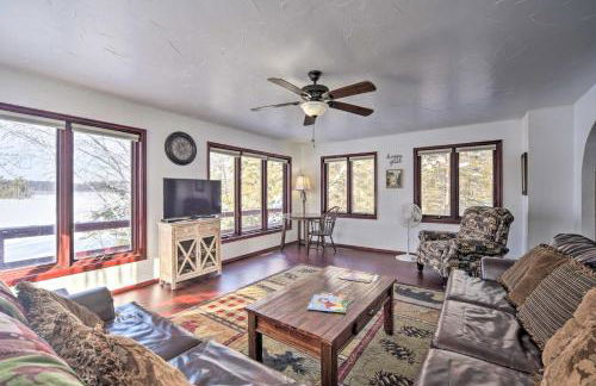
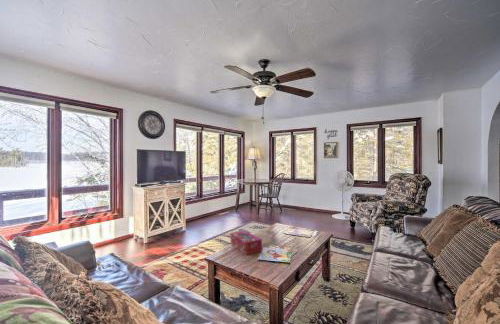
+ tissue box [230,230,263,256]
